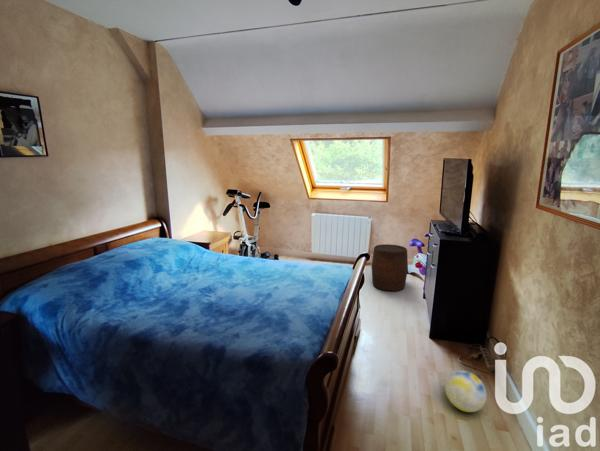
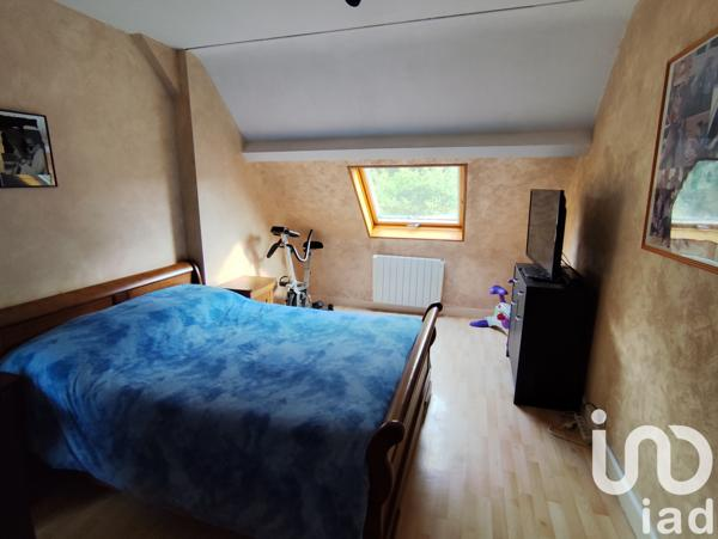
- ball [444,370,488,413]
- stool [371,243,409,292]
